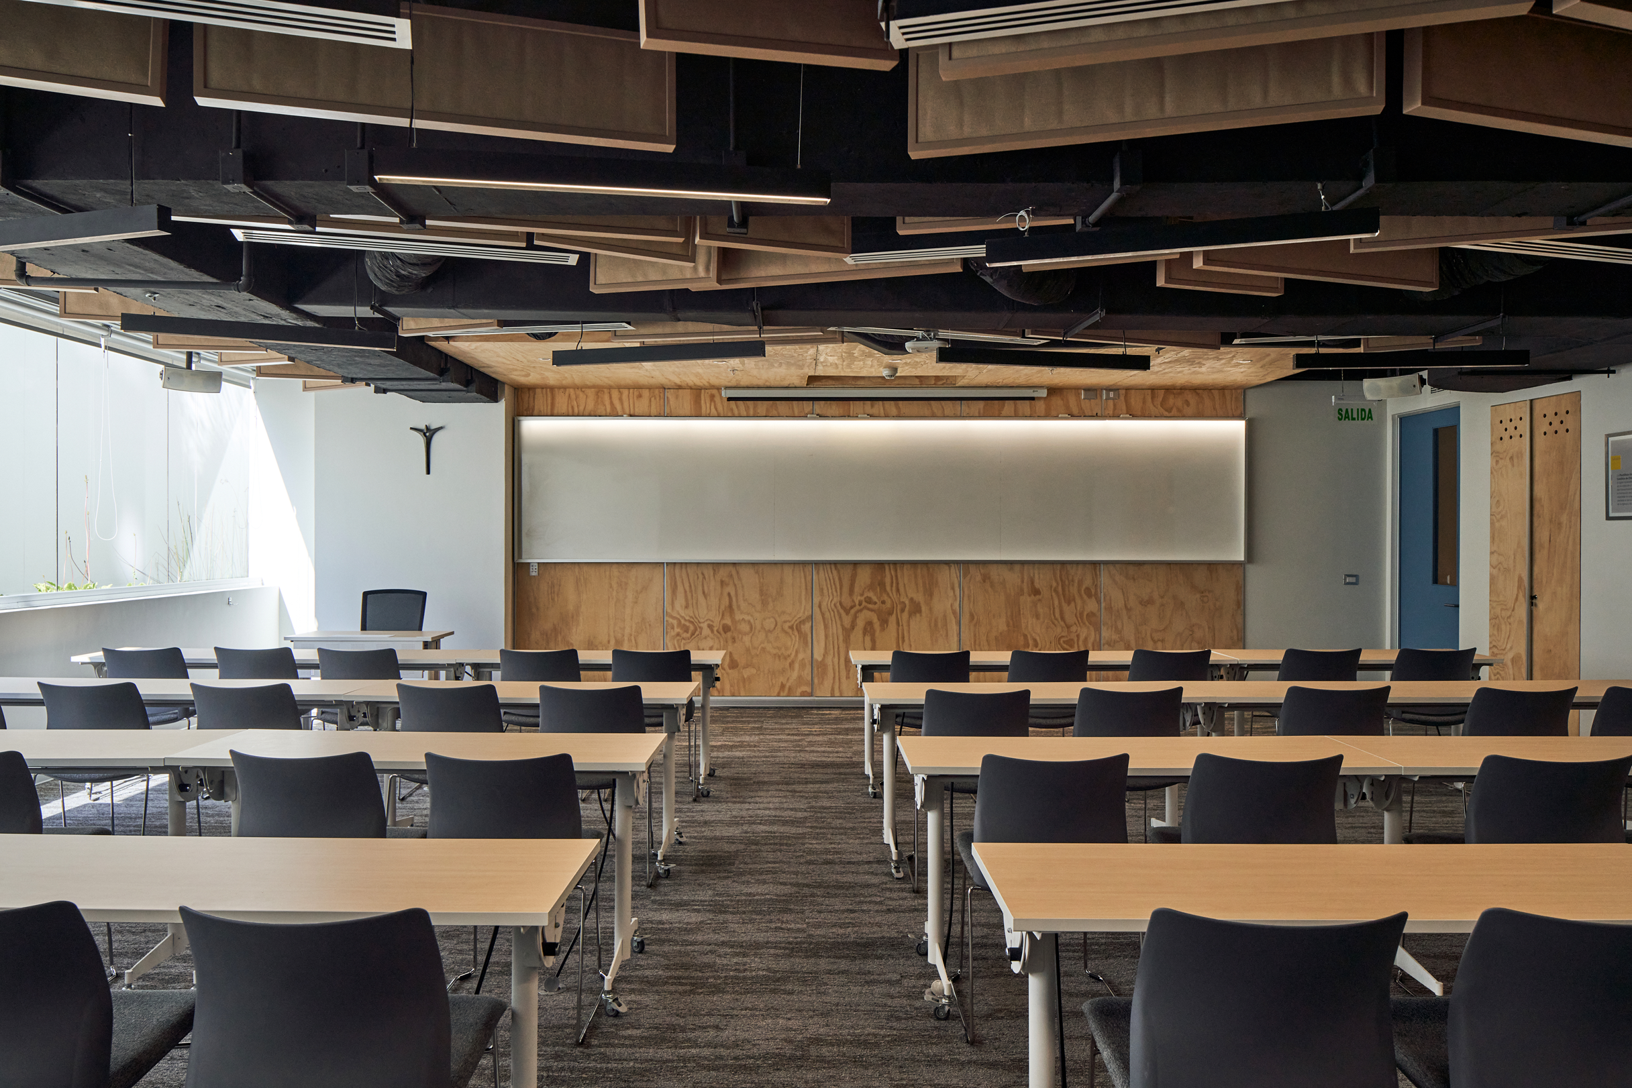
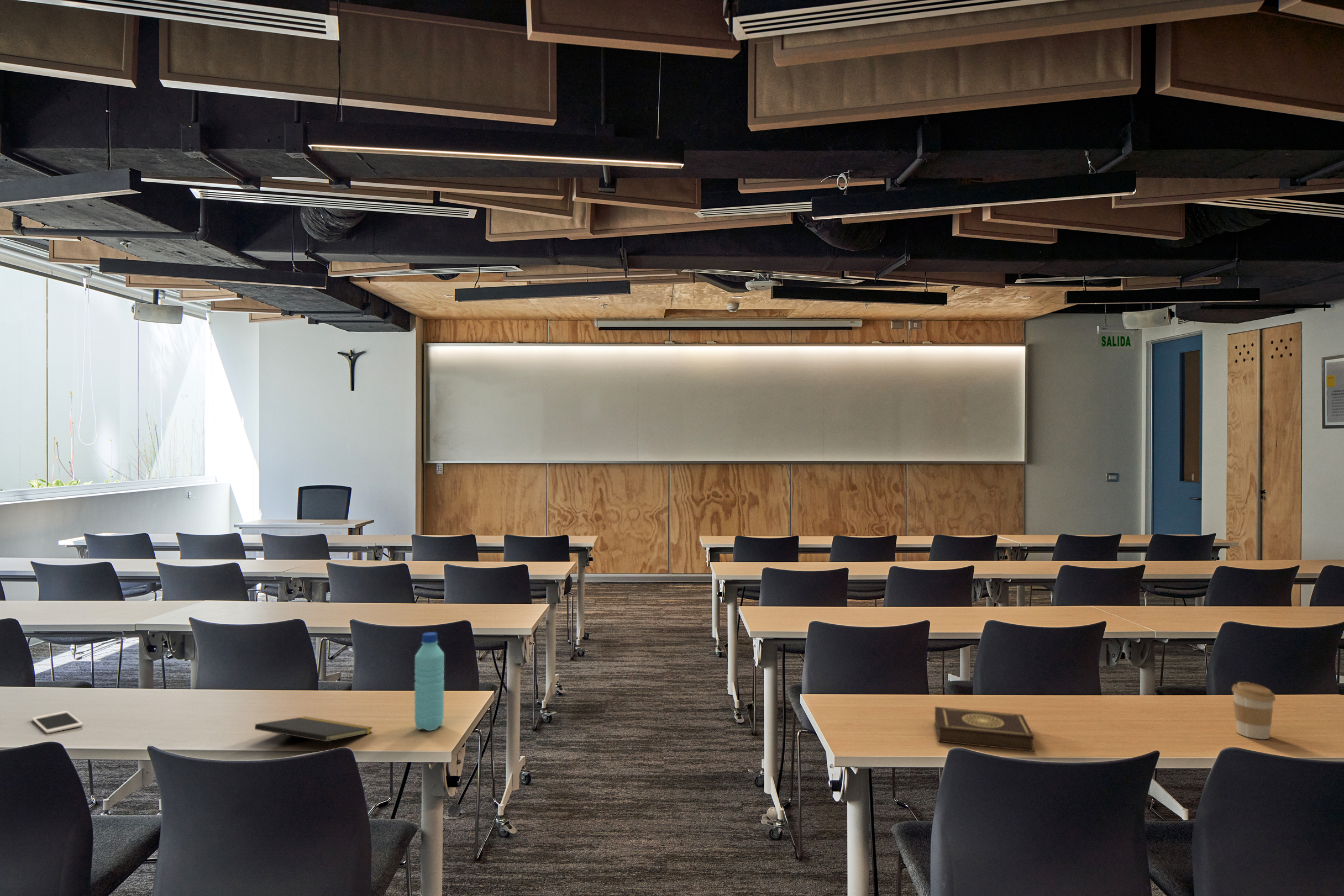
+ coffee cup [1231,681,1276,740]
+ cell phone [31,710,83,734]
+ notepad [254,716,374,750]
+ book [934,706,1035,752]
+ water bottle [414,631,445,731]
